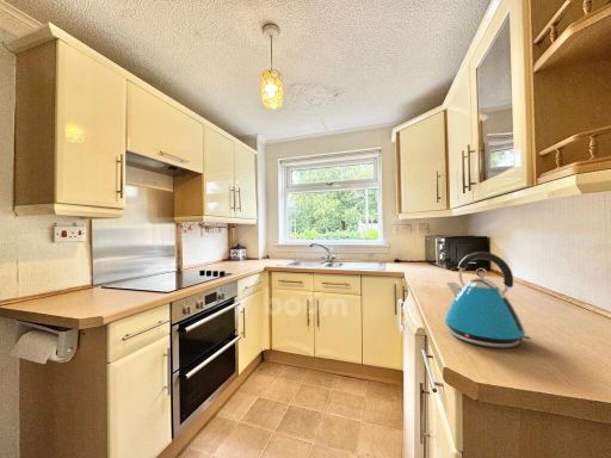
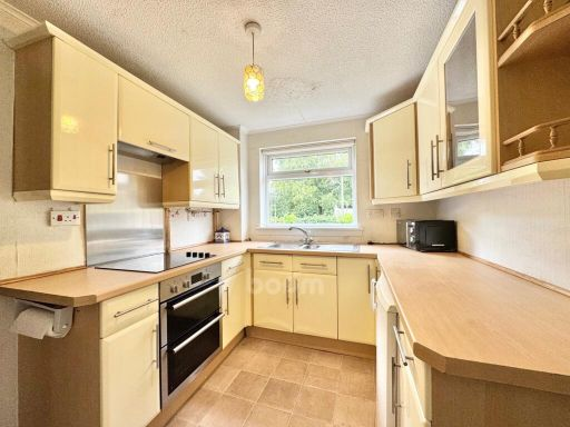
- kettle [444,250,533,348]
